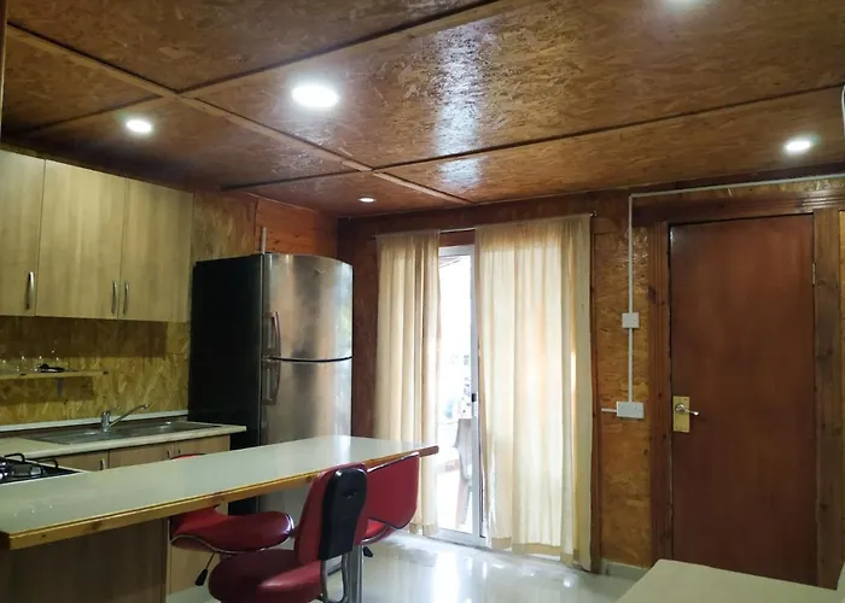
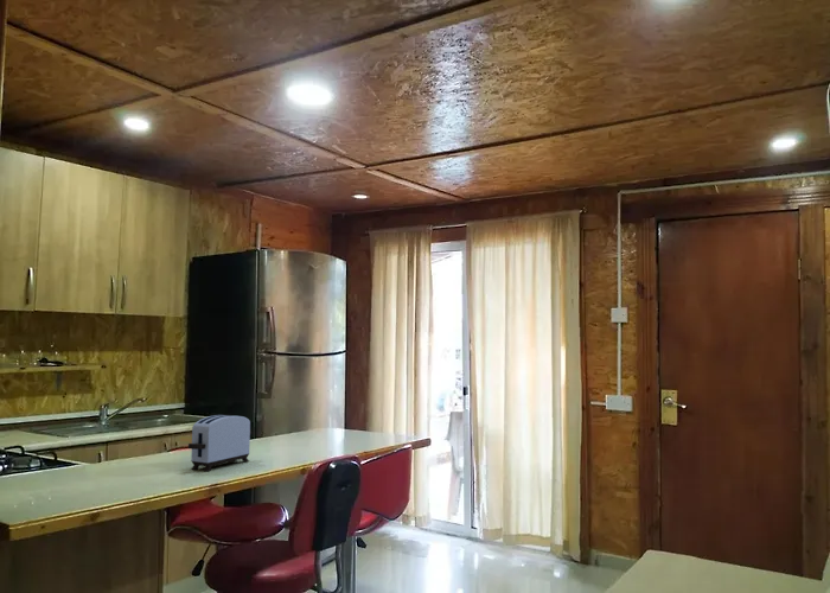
+ toaster [187,414,253,472]
